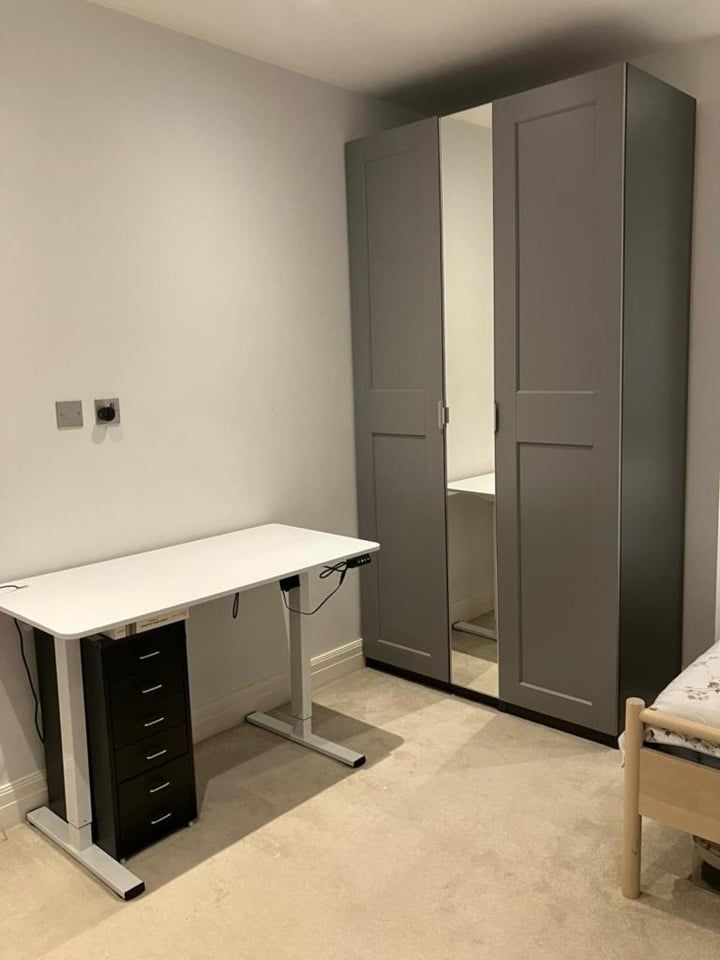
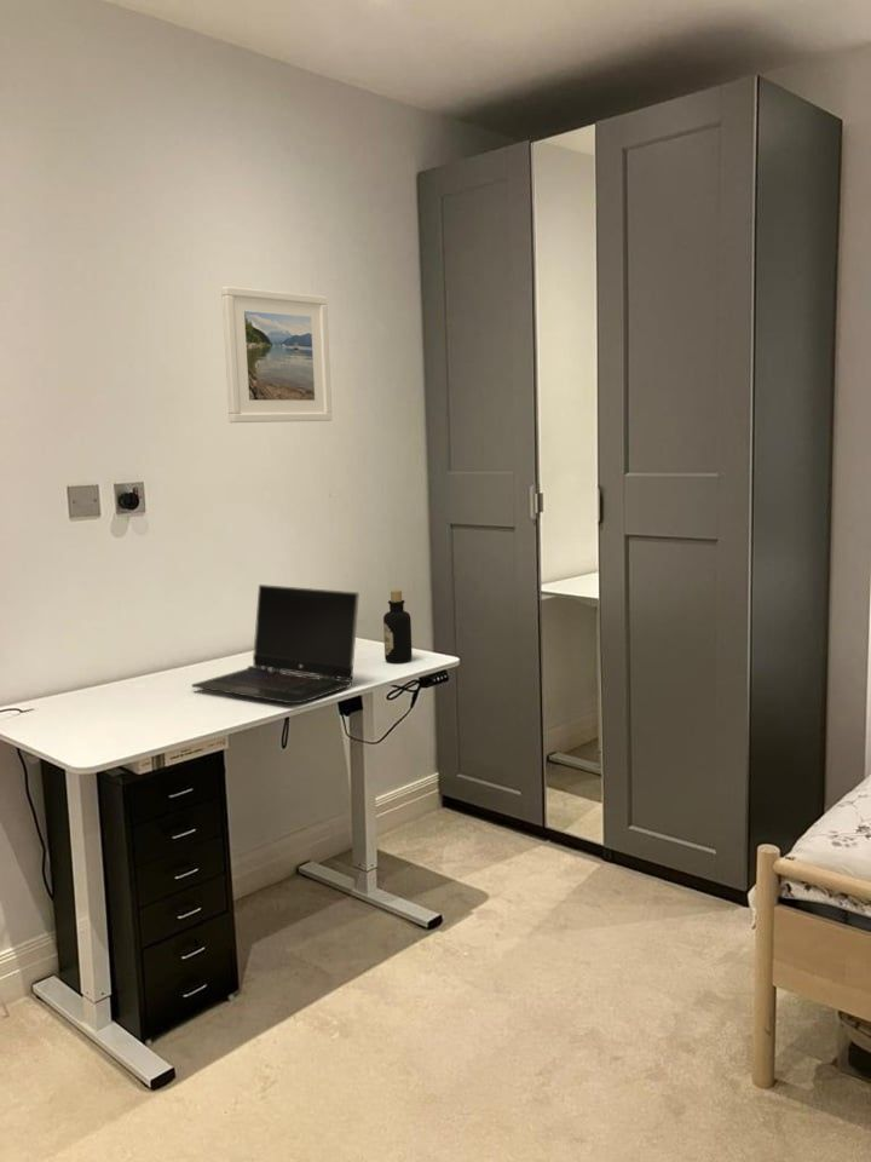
+ bottle [382,589,414,663]
+ laptop computer [190,583,360,704]
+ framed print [220,286,333,424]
